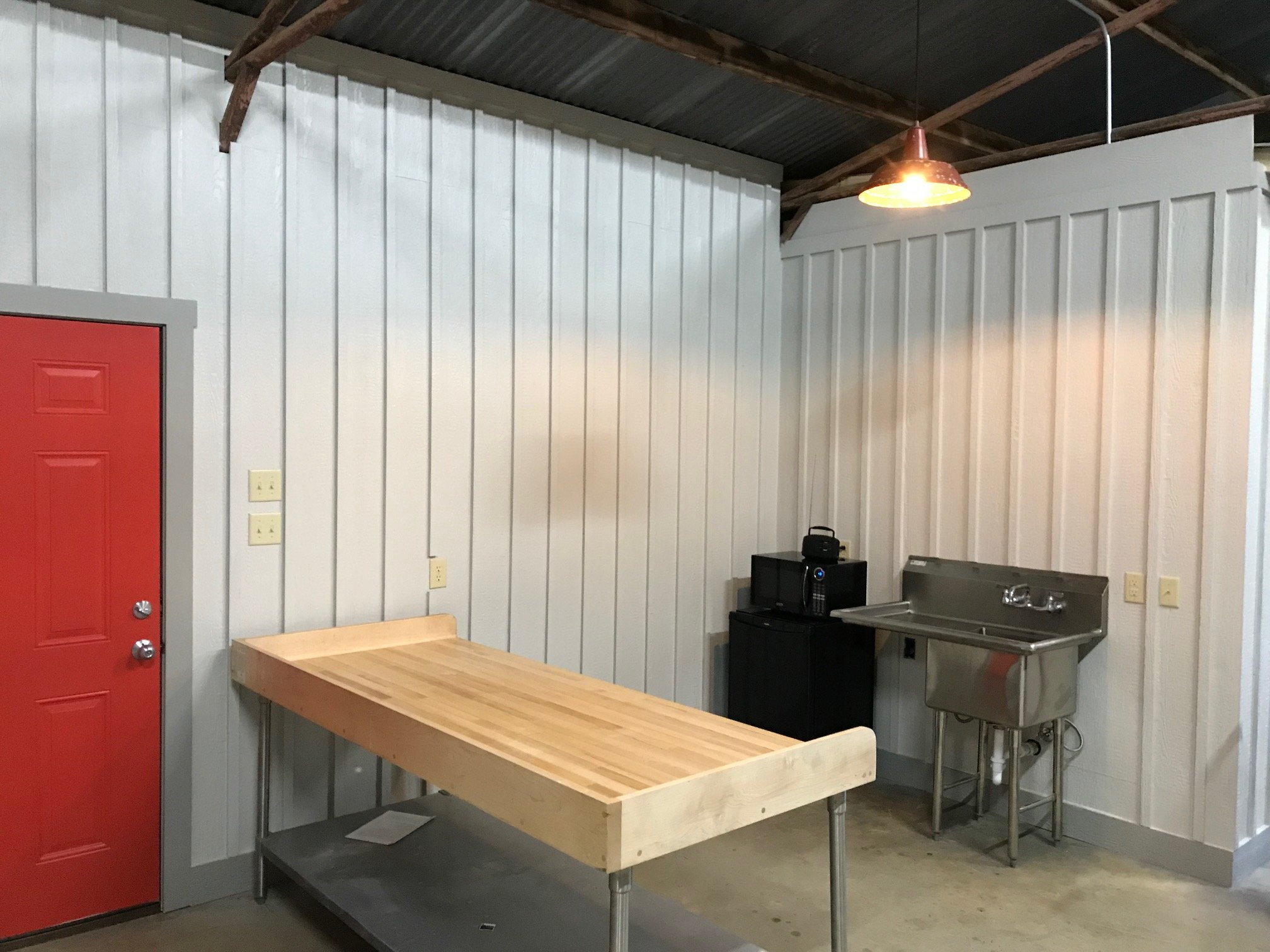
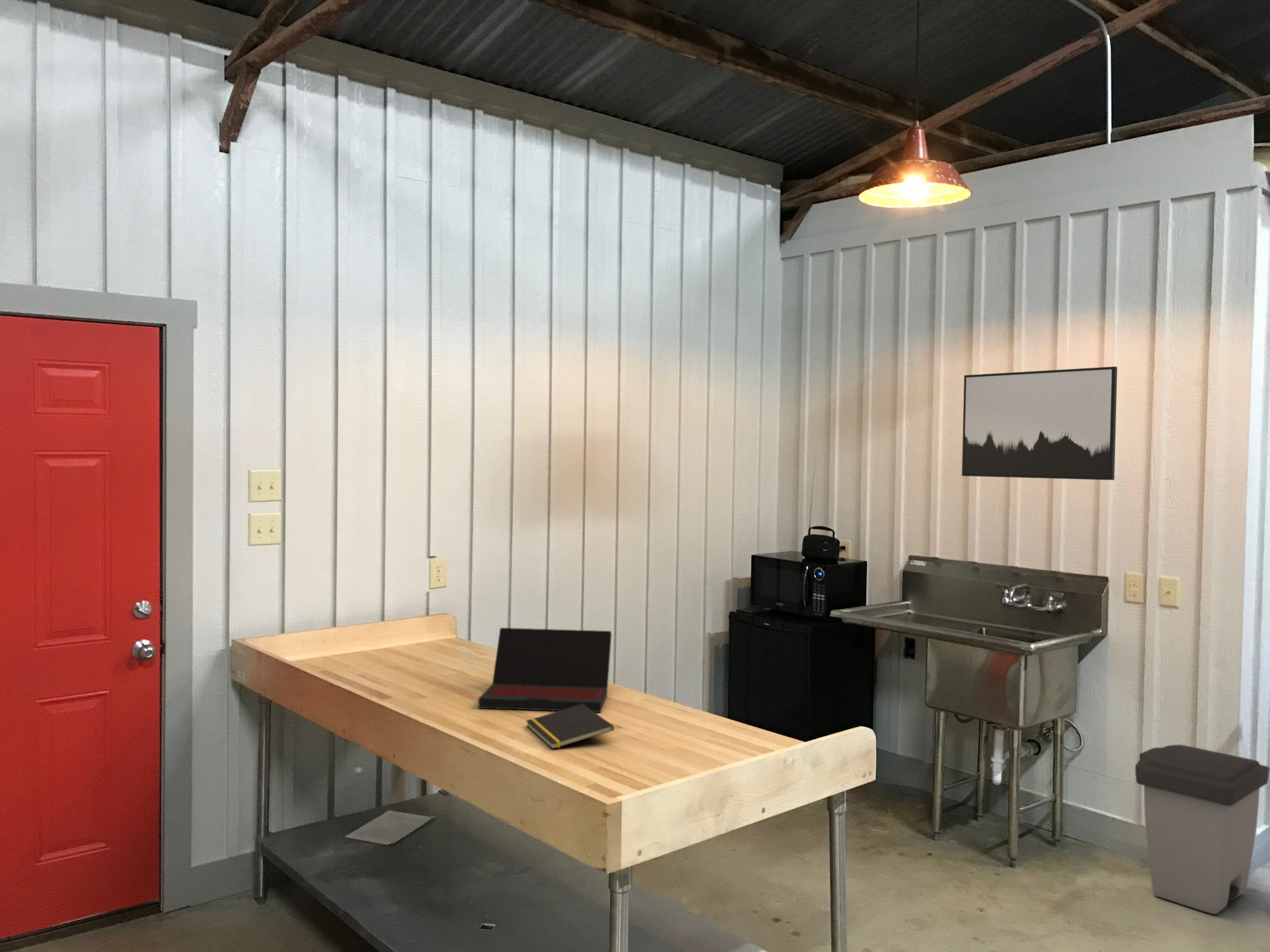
+ trash can [1135,744,1270,914]
+ notepad [525,704,615,750]
+ wall art [961,366,1118,481]
+ laptop [478,627,612,713]
